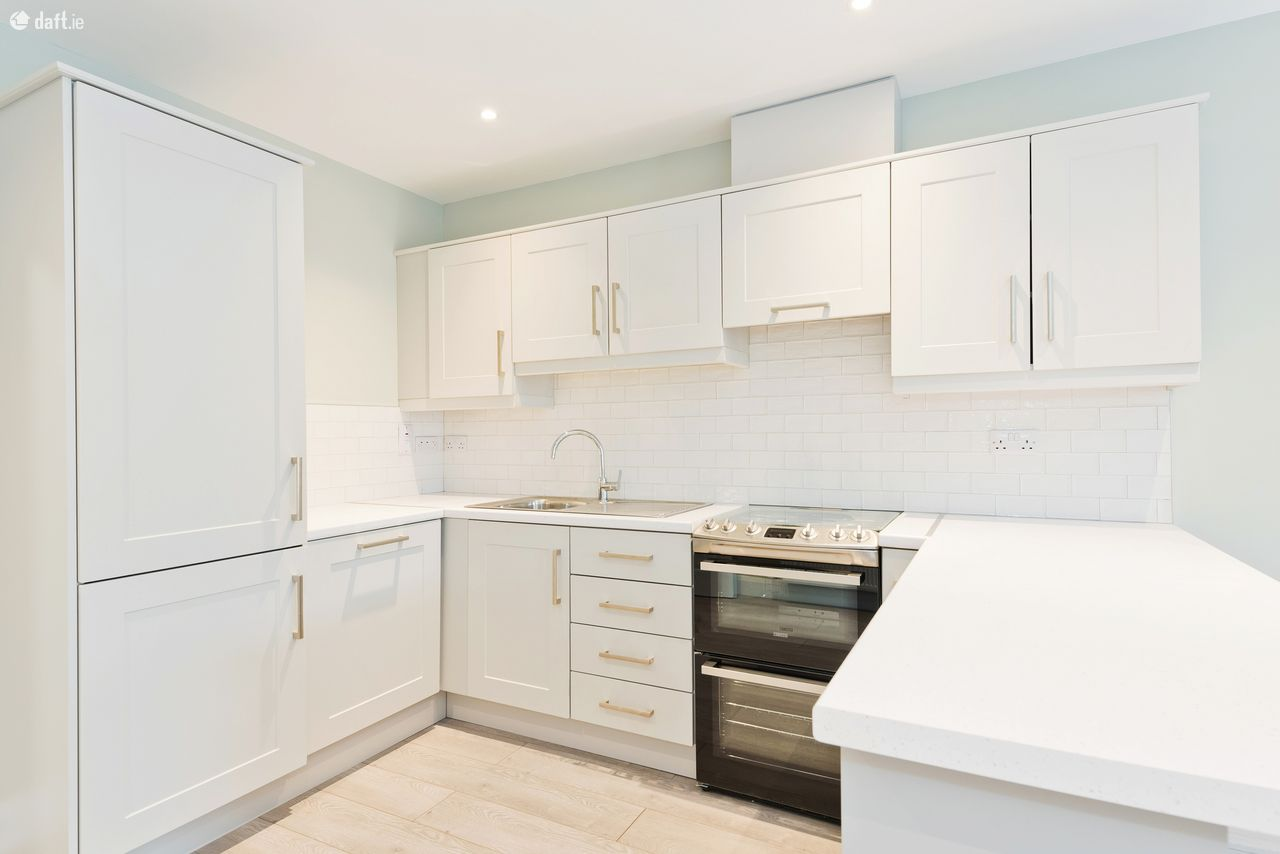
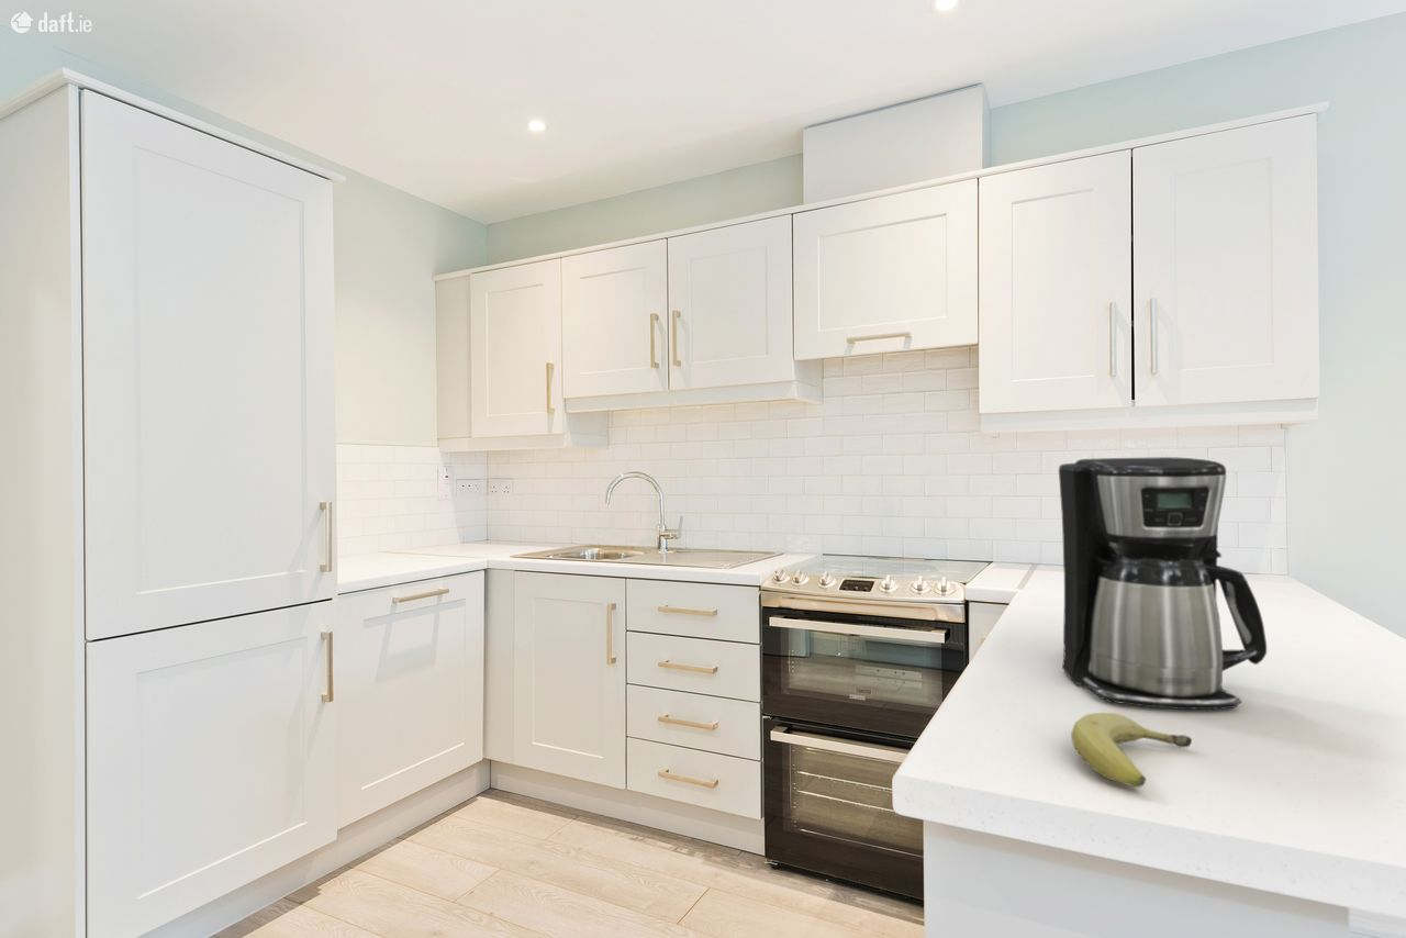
+ fruit [1070,712,1193,788]
+ coffee maker [1058,456,1268,711]
